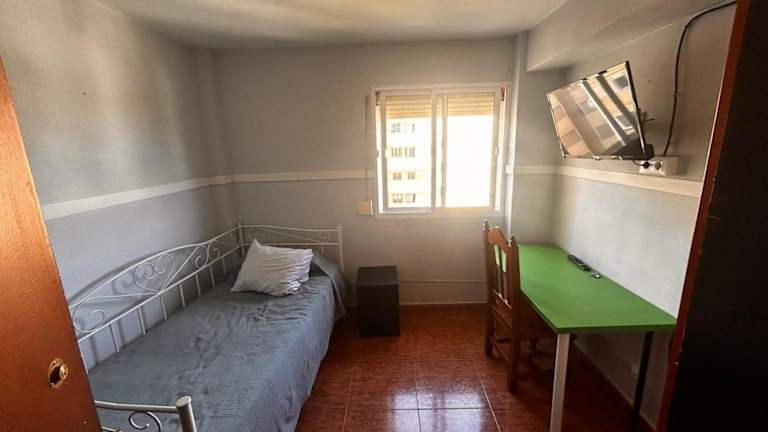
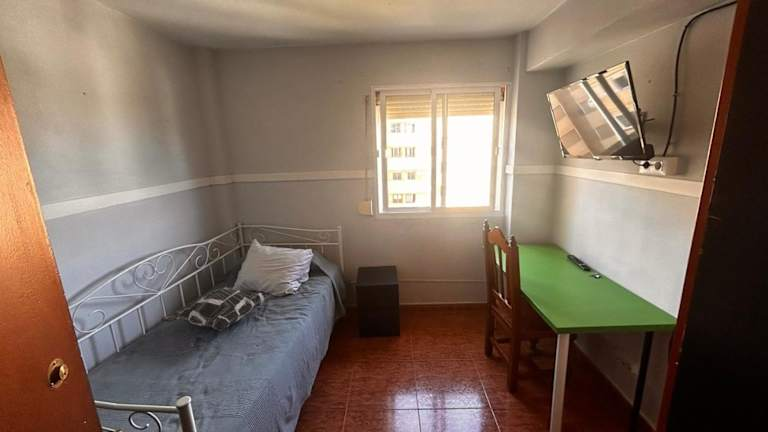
+ decorative pillow [160,286,273,333]
